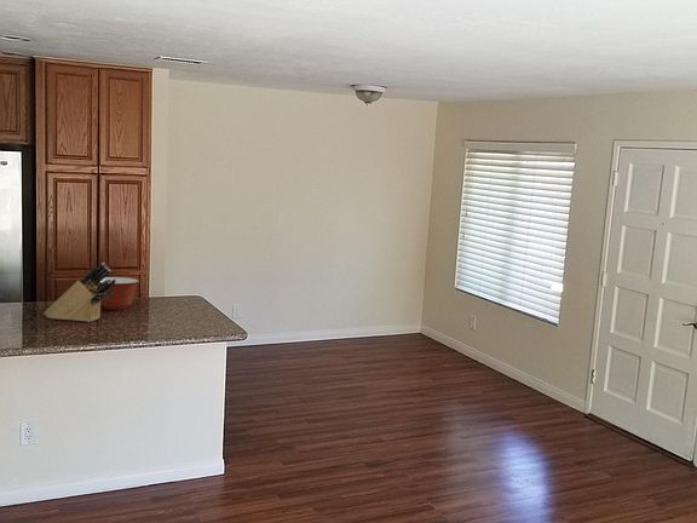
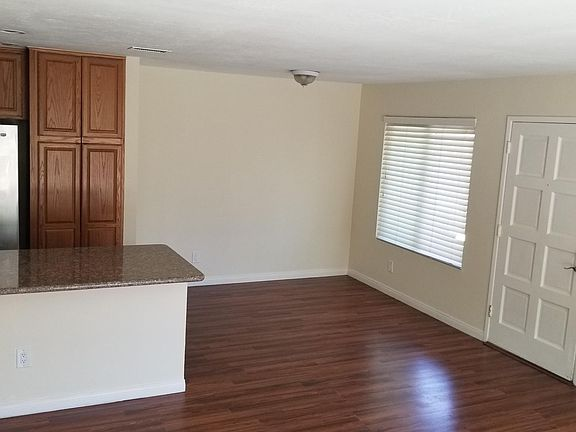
- knife block [42,262,116,323]
- mixing bowl [96,276,140,311]
